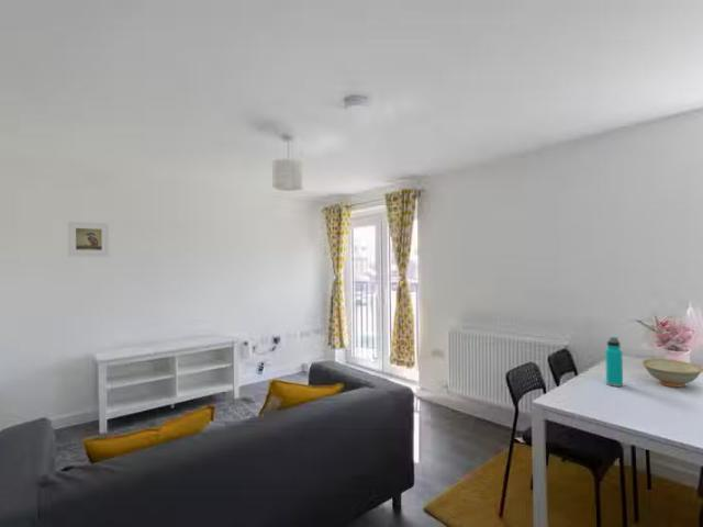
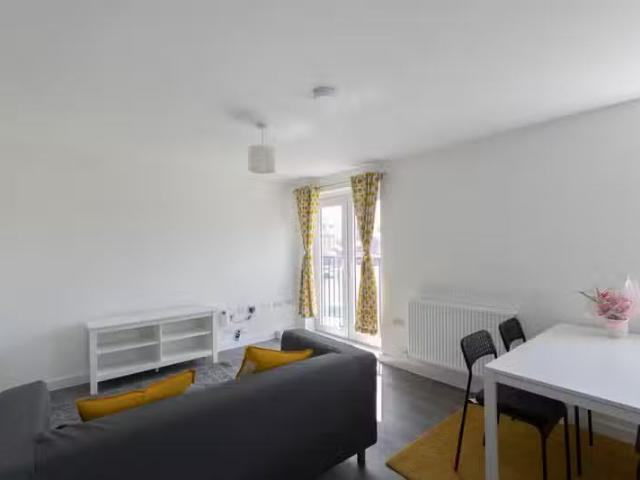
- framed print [67,221,110,258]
- dish [640,358,703,388]
- water bottle [604,336,624,388]
